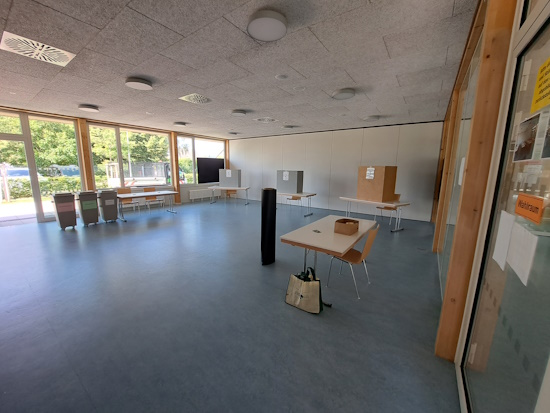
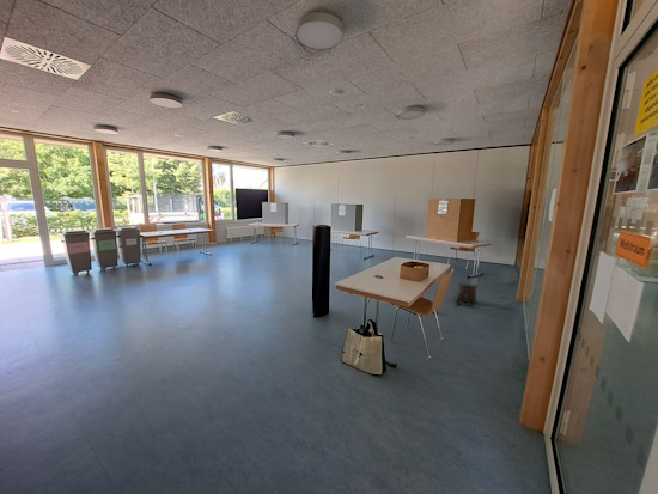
+ backpack [453,281,480,307]
